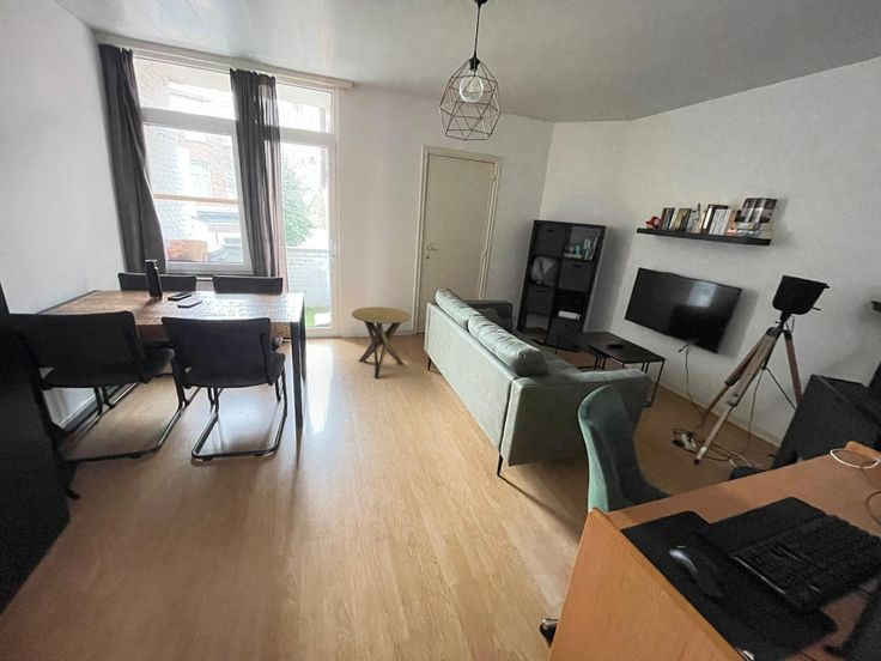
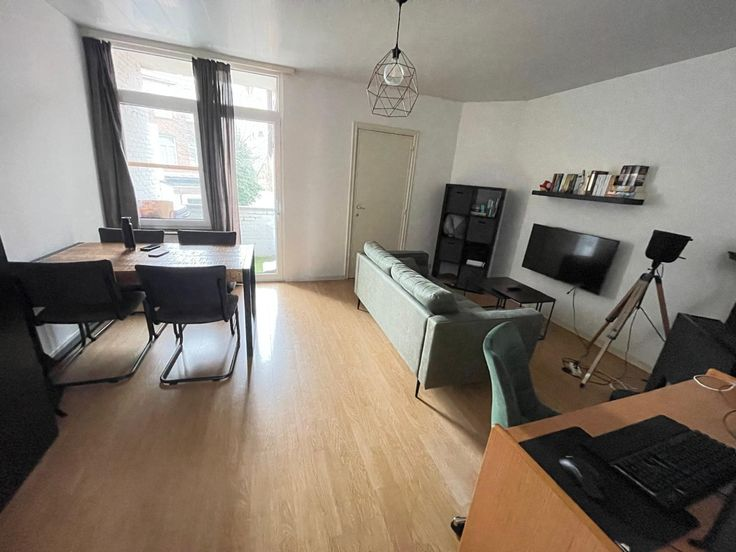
- side table [351,307,413,378]
